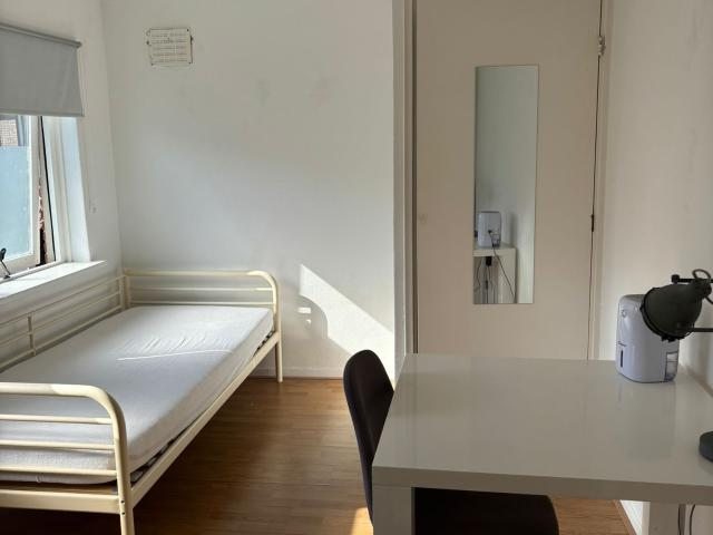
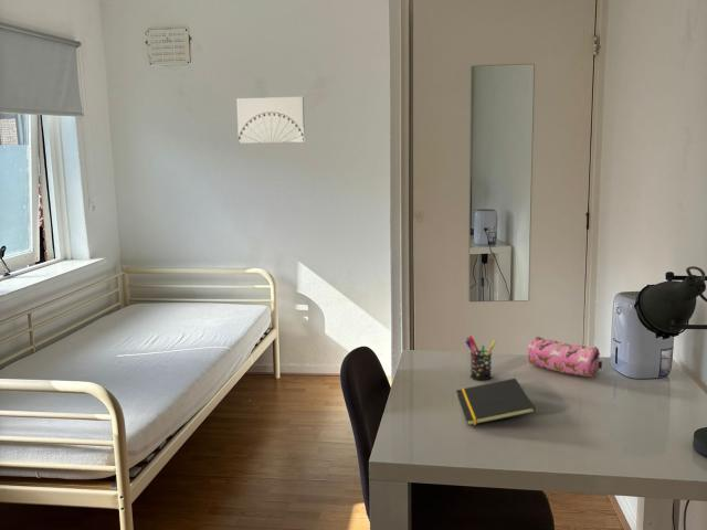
+ pencil case [527,336,603,378]
+ pen holder [464,335,497,381]
+ notepad [455,378,537,426]
+ wall art [235,96,306,145]
